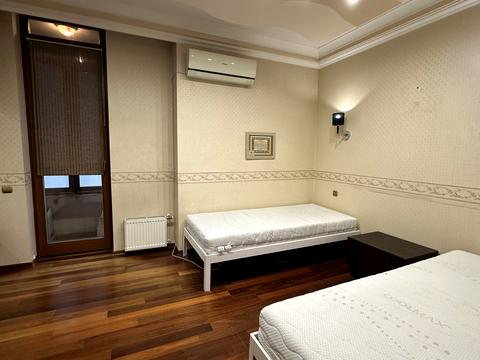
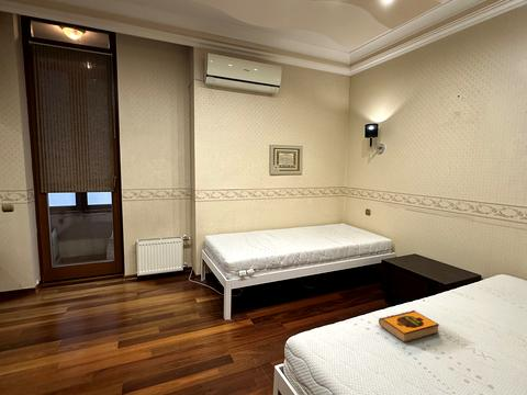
+ hardback book [378,309,440,343]
